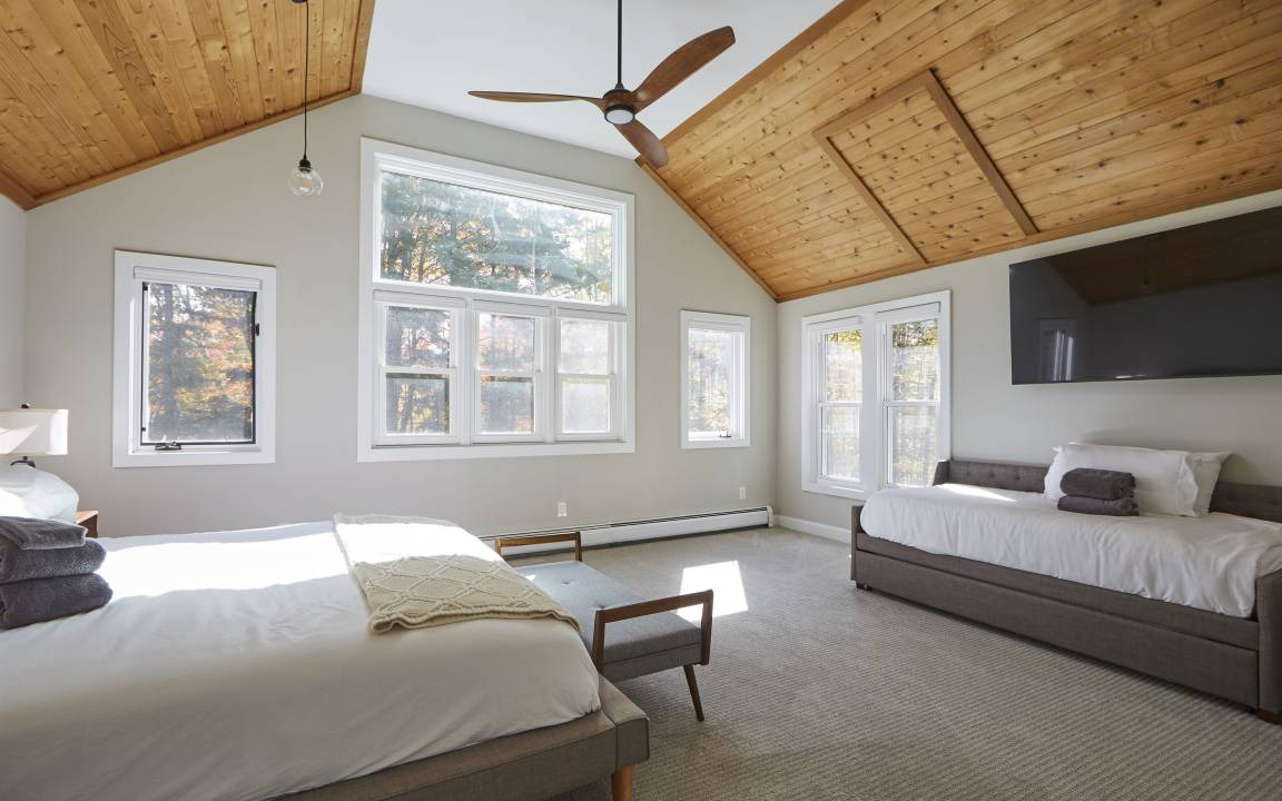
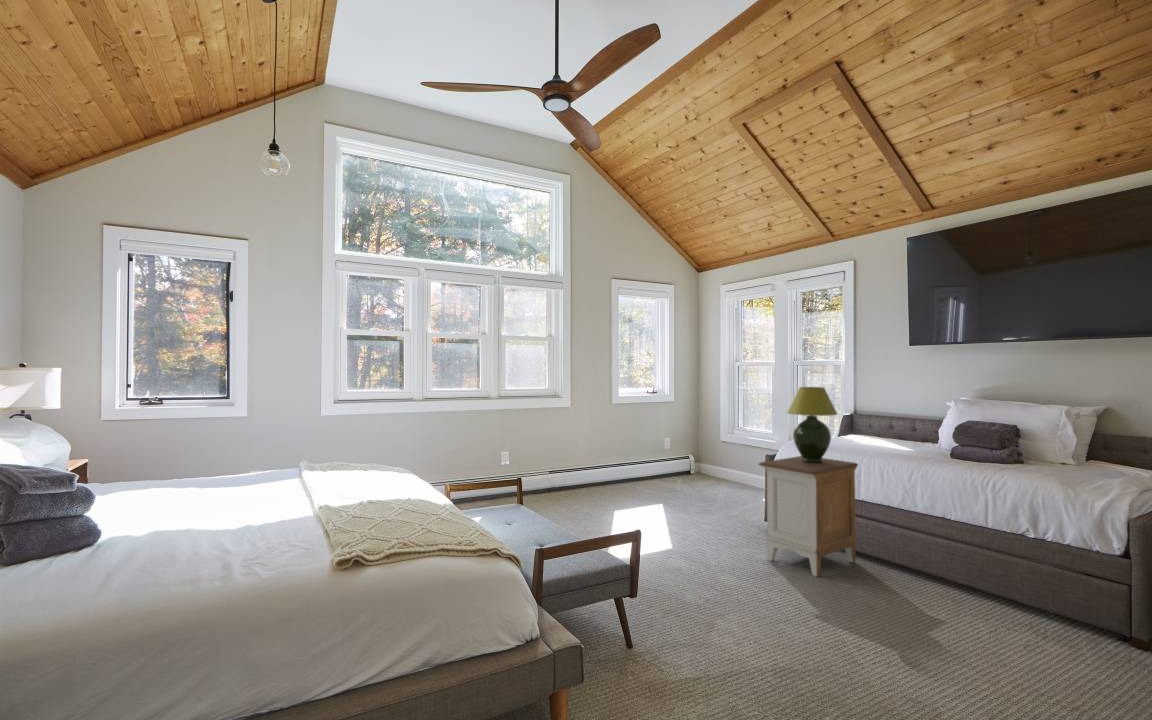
+ nightstand [757,455,859,578]
+ table lamp [786,386,839,463]
